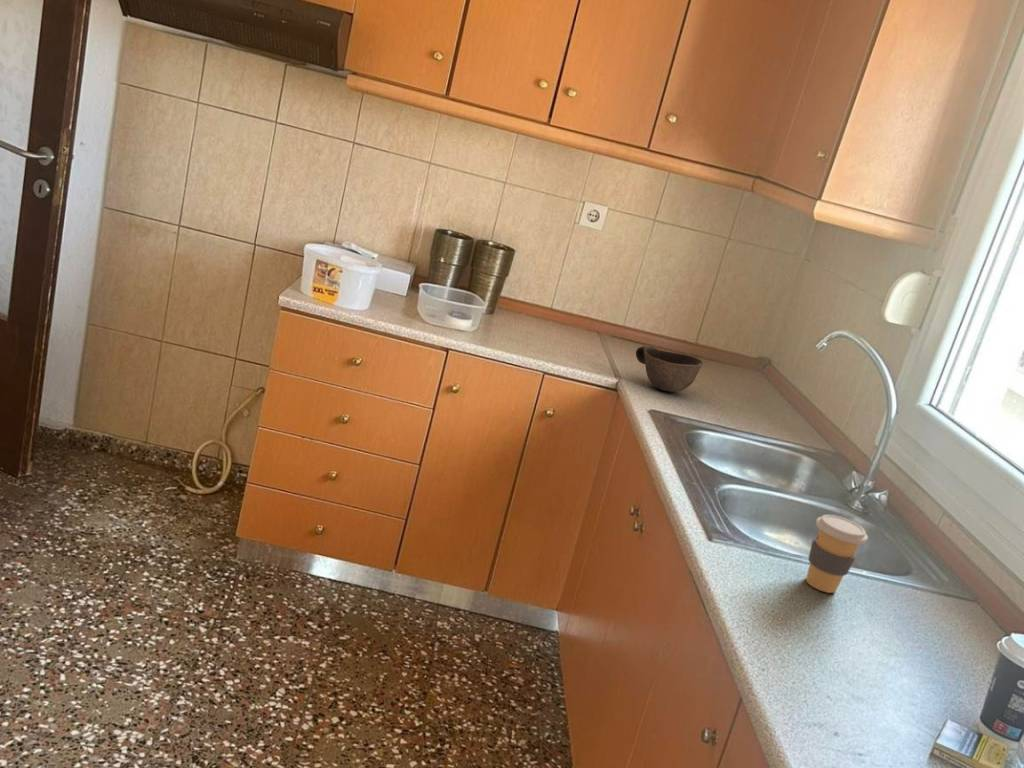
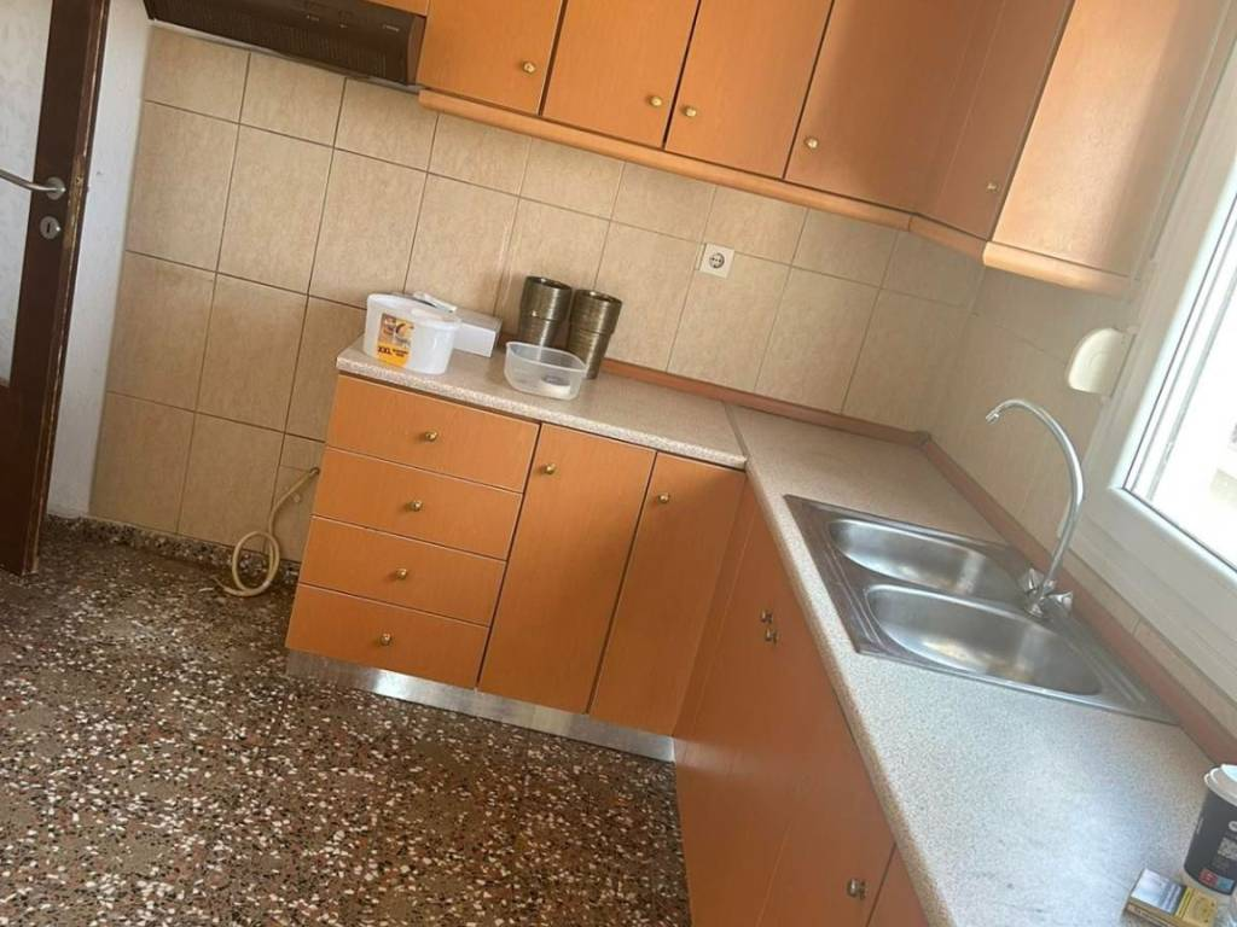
- coffee cup [805,514,869,594]
- bowl [635,345,704,393]
